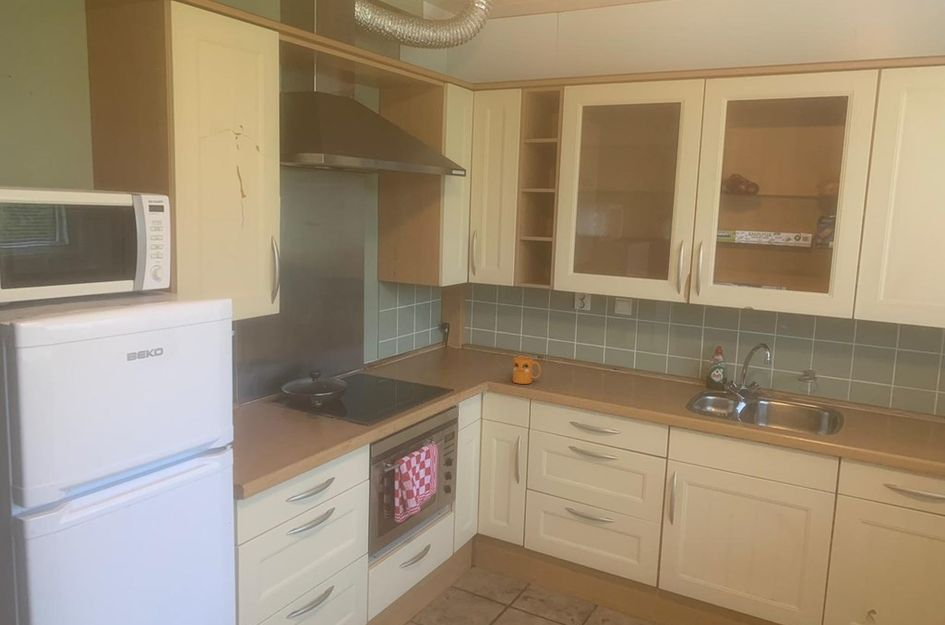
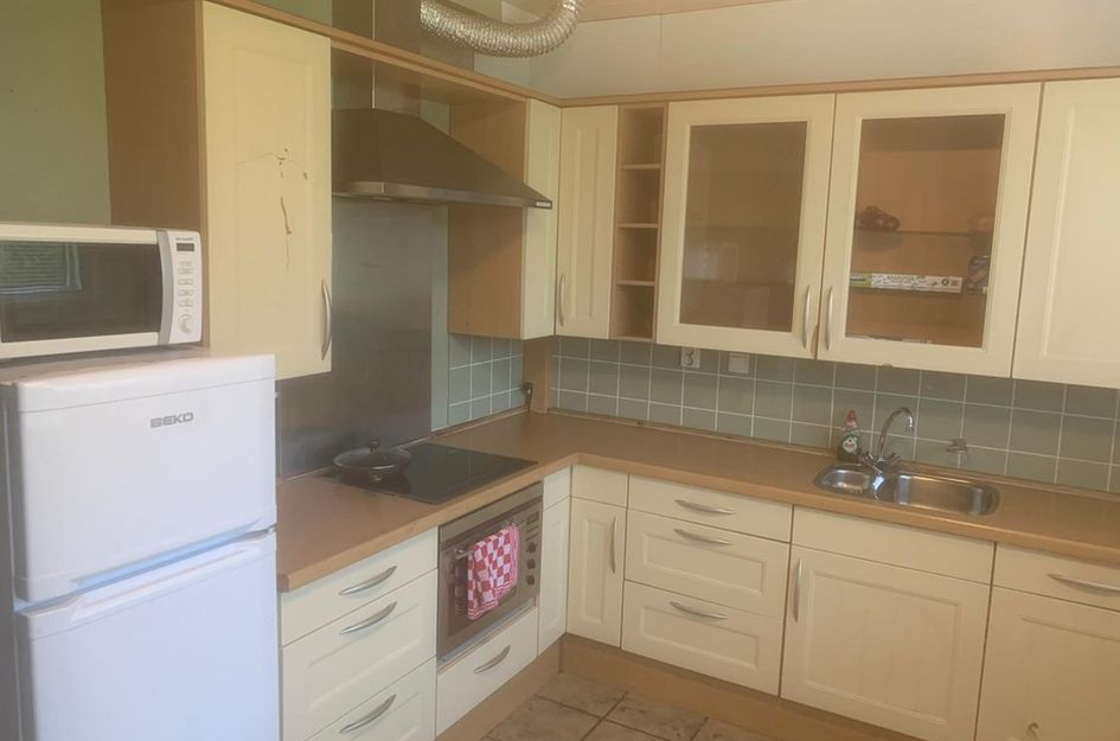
- mug [512,356,542,385]
